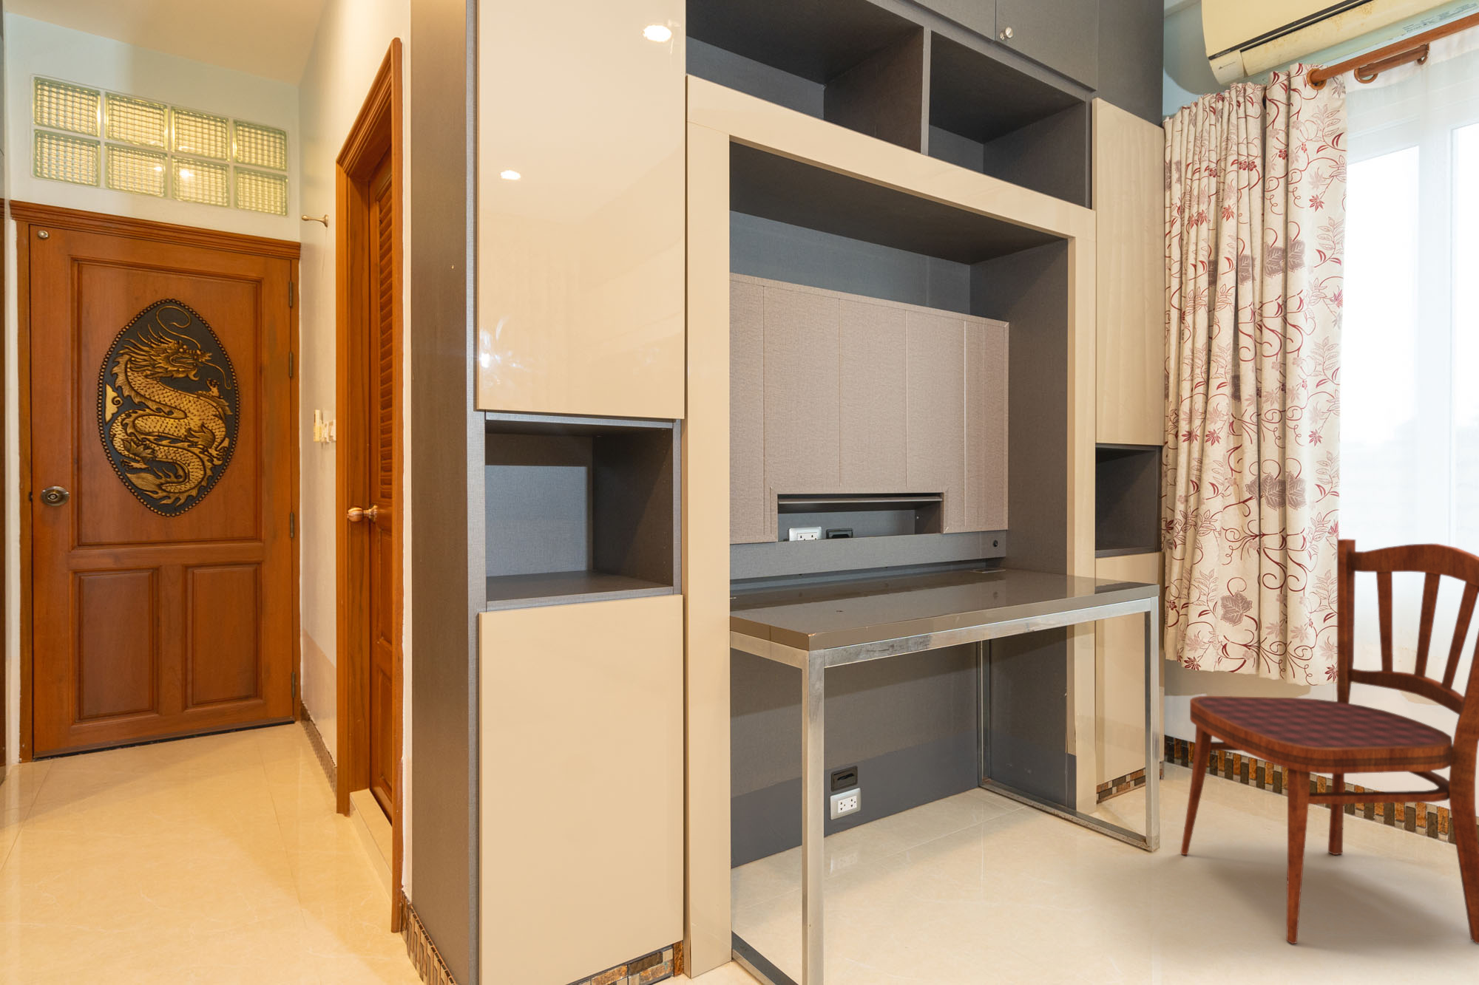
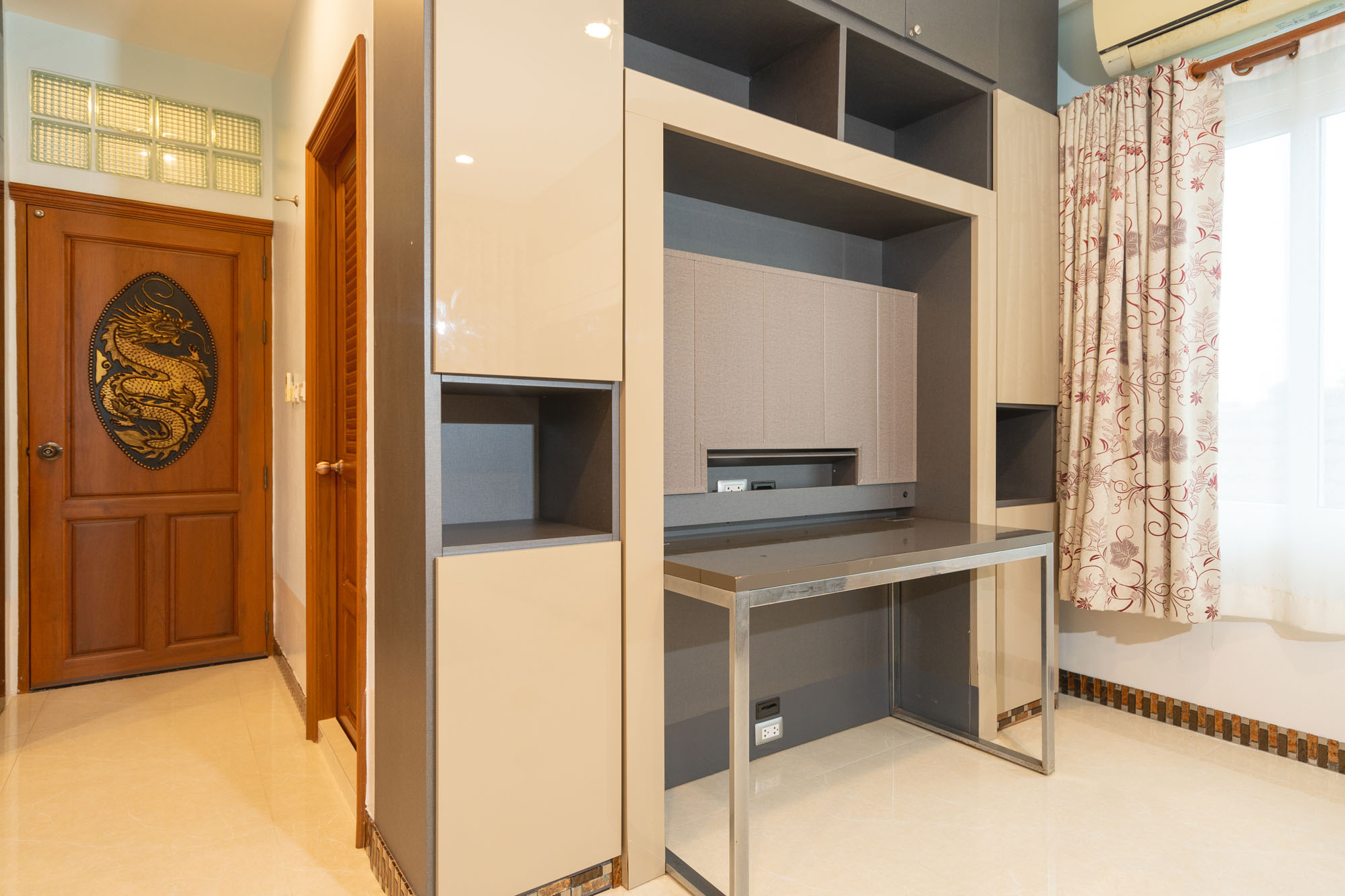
- dining chair [1180,538,1479,945]
